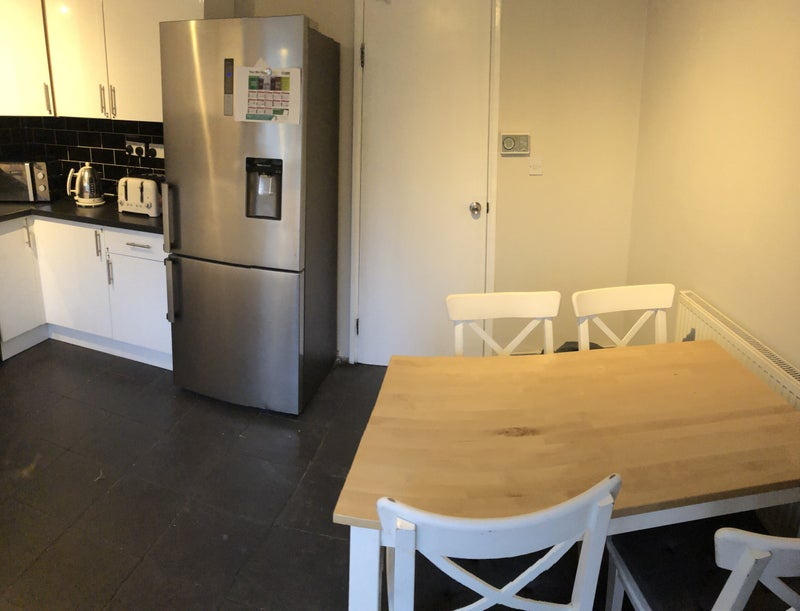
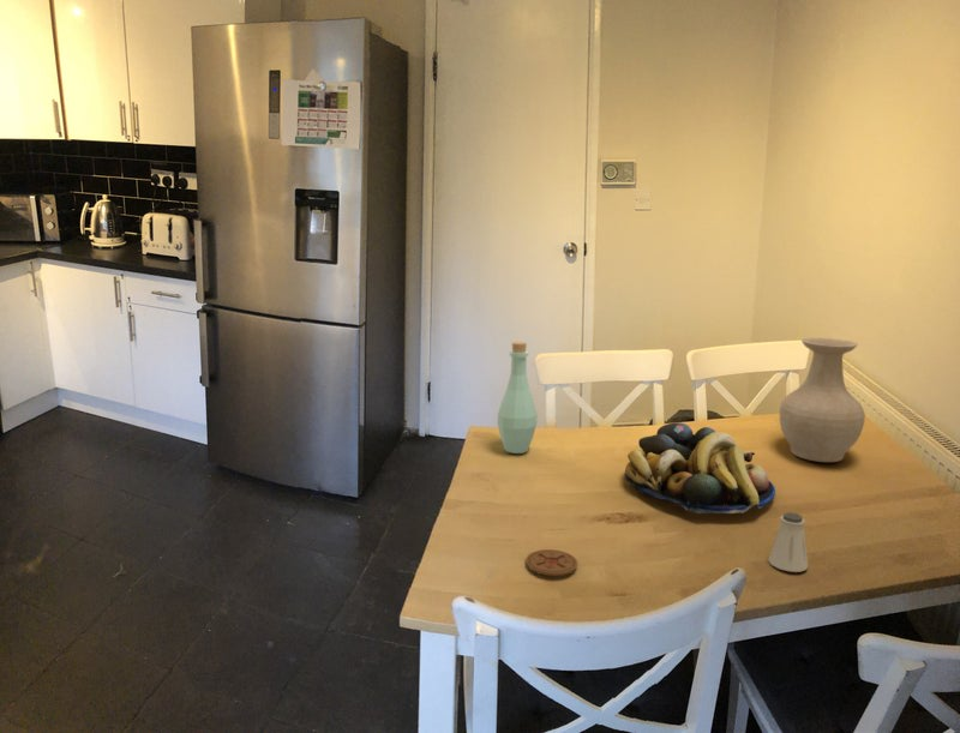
+ fruit bowl [624,421,776,515]
+ bottle [497,341,539,455]
+ coaster [524,548,578,577]
+ vase [779,337,866,463]
+ saltshaker [767,511,809,573]
